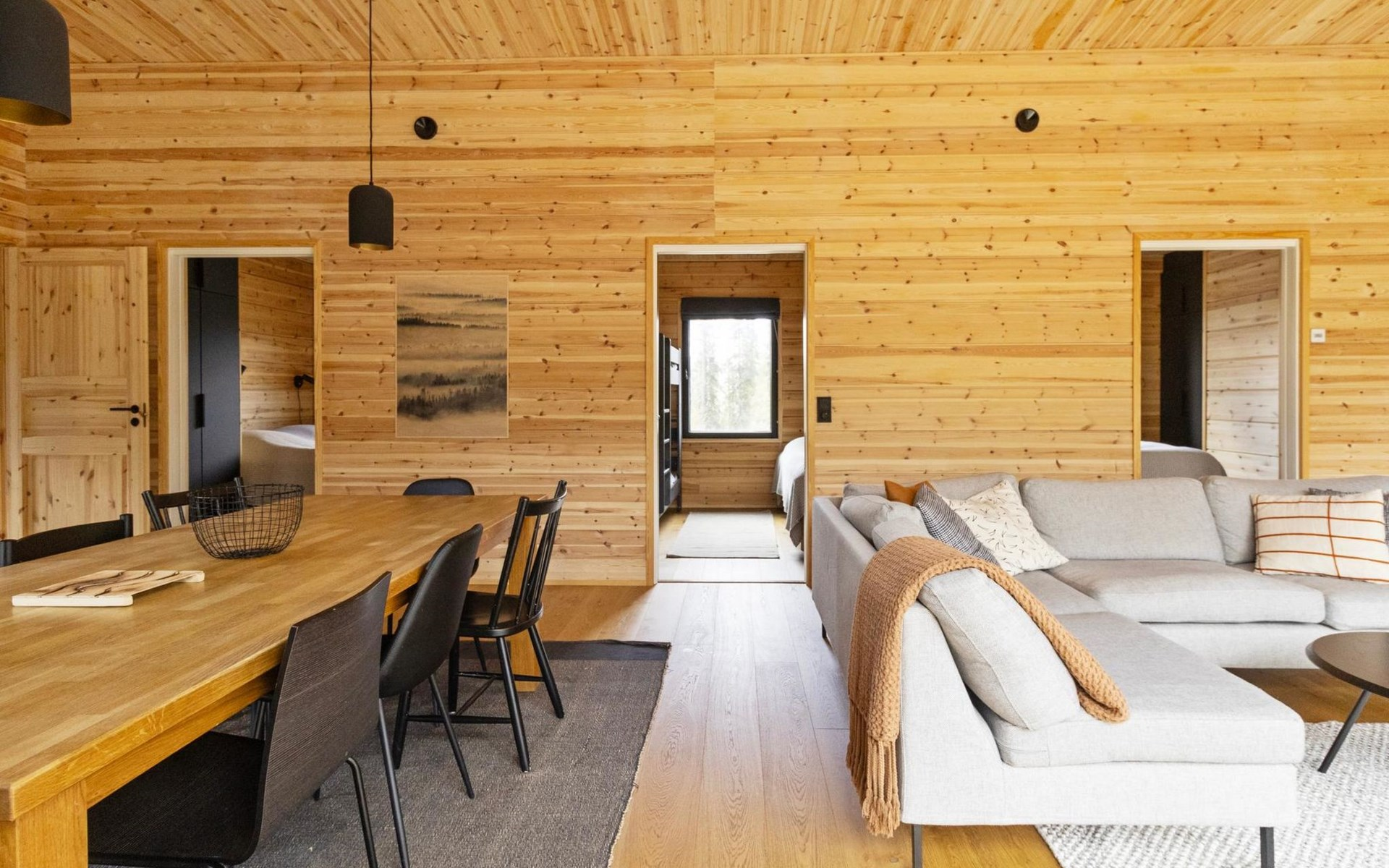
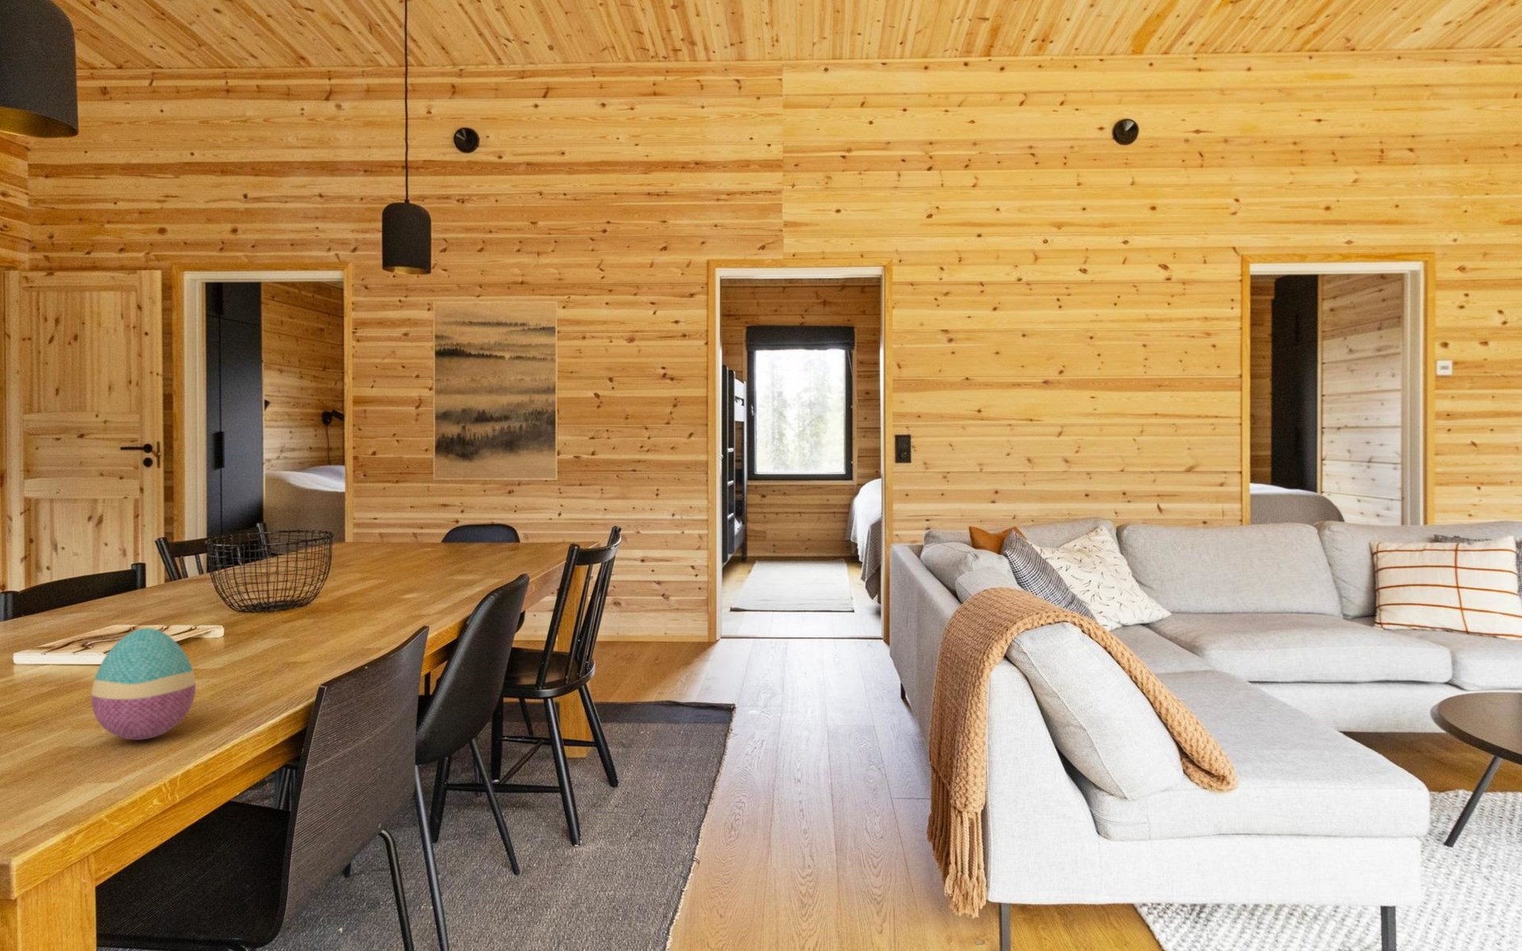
+ decorative egg [90,627,196,741]
